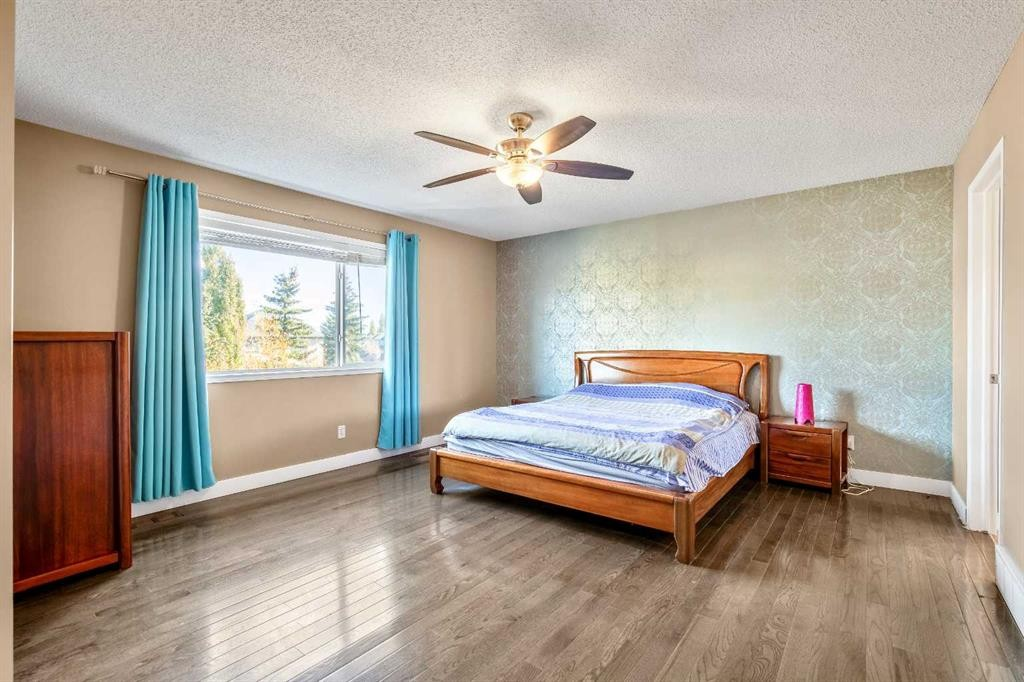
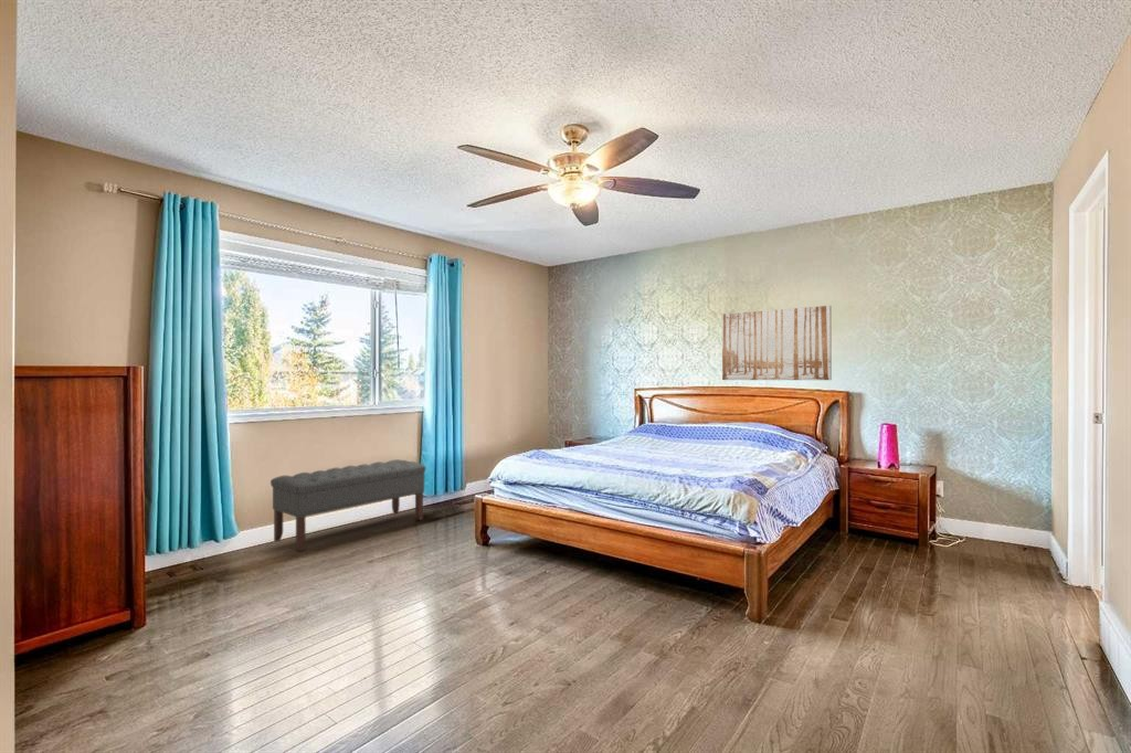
+ wall art [721,305,833,381]
+ bench [269,458,426,552]
